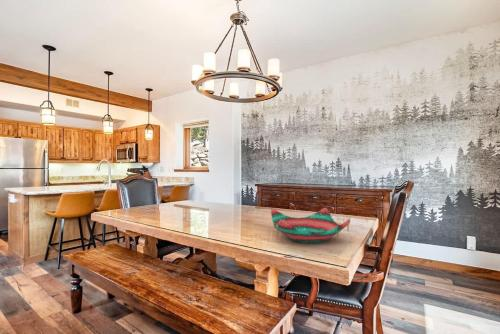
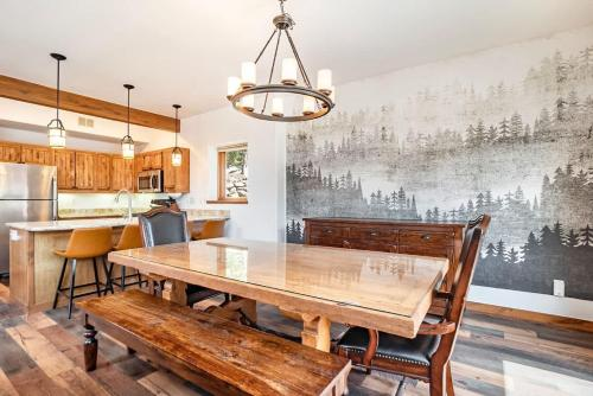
- decorative bowl [270,207,351,244]
